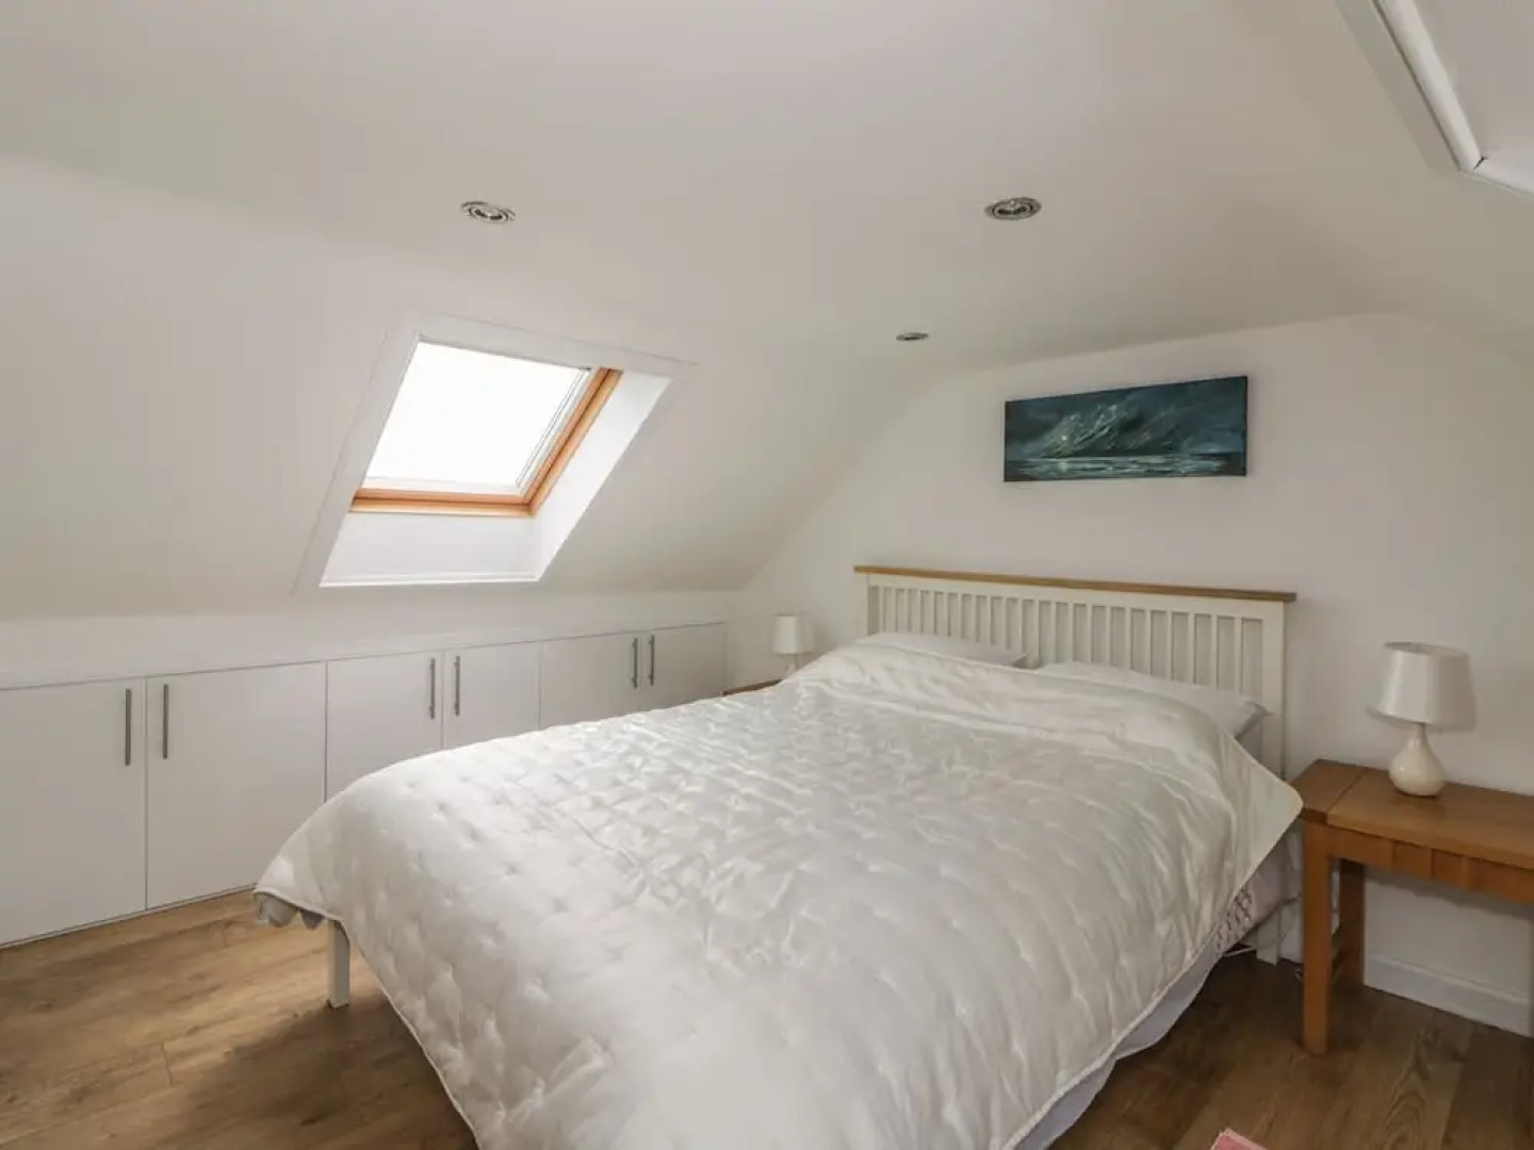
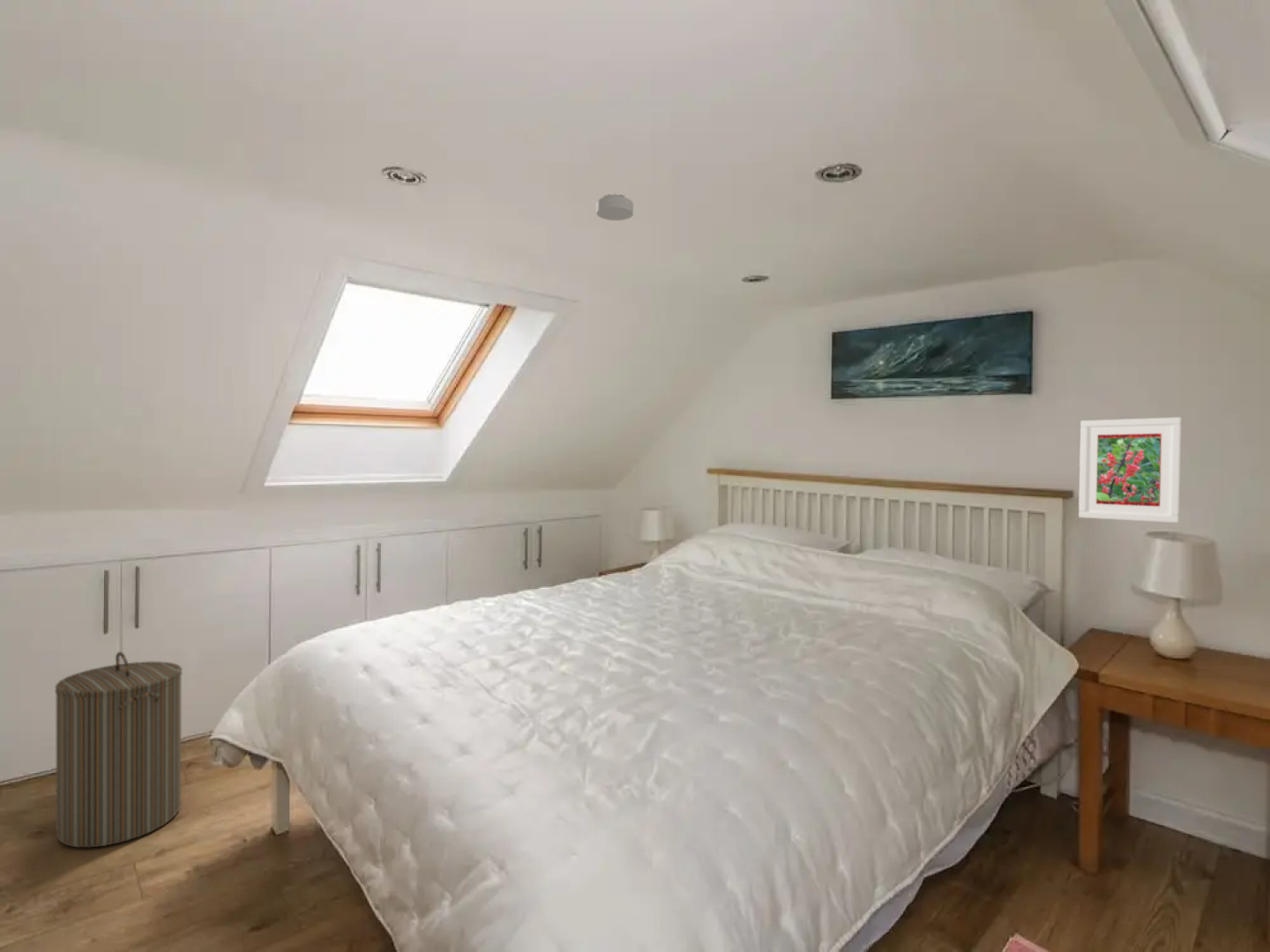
+ laundry hamper [54,651,183,848]
+ smoke detector [595,193,634,221]
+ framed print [1078,416,1183,524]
